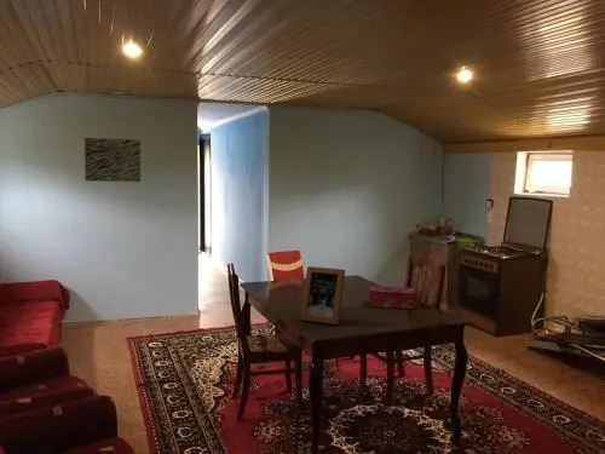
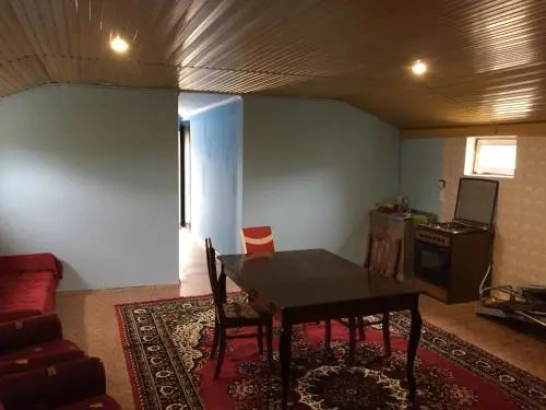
- picture frame [299,265,346,326]
- tissue box [369,285,419,310]
- wall art [83,137,142,183]
